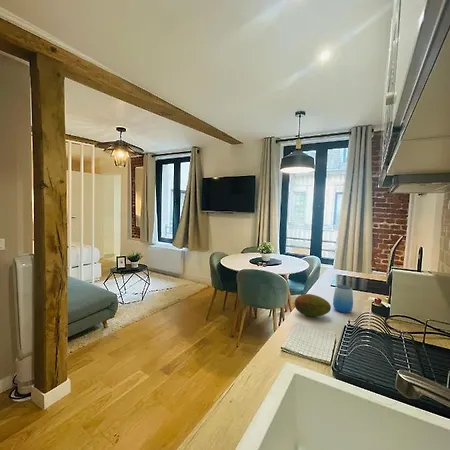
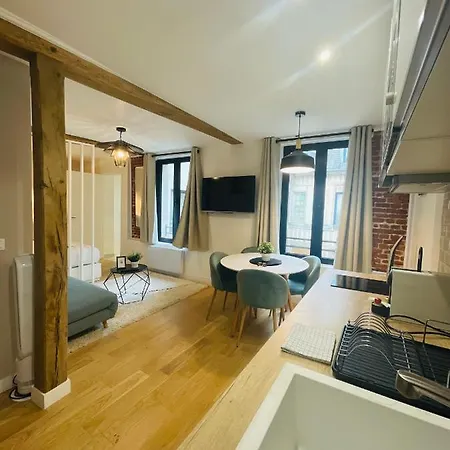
- cup [332,284,354,314]
- fruit [293,293,332,317]
